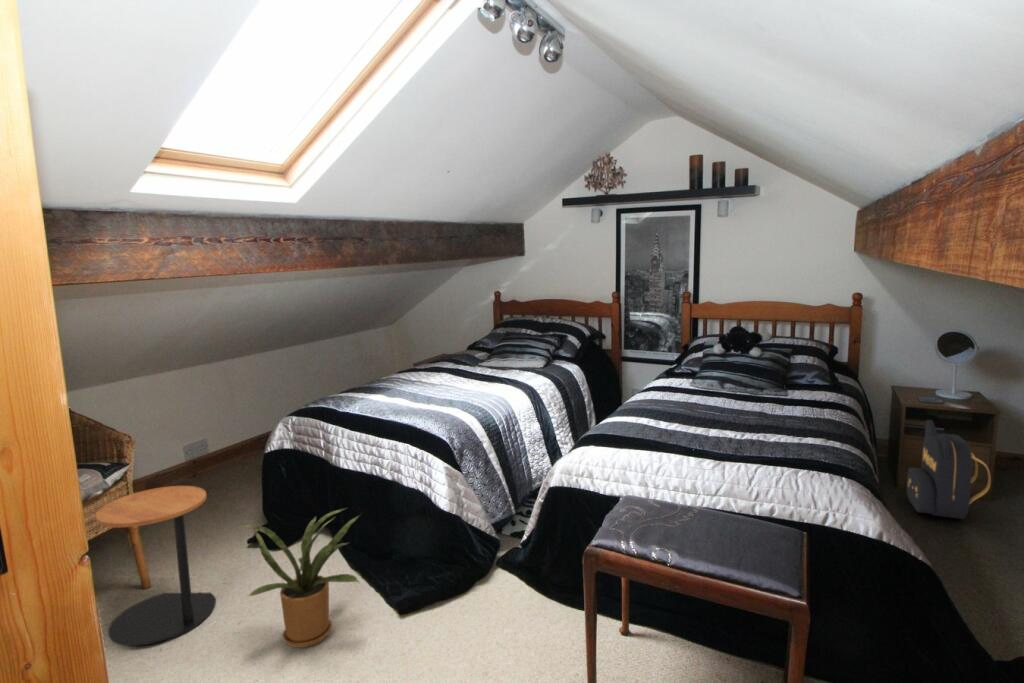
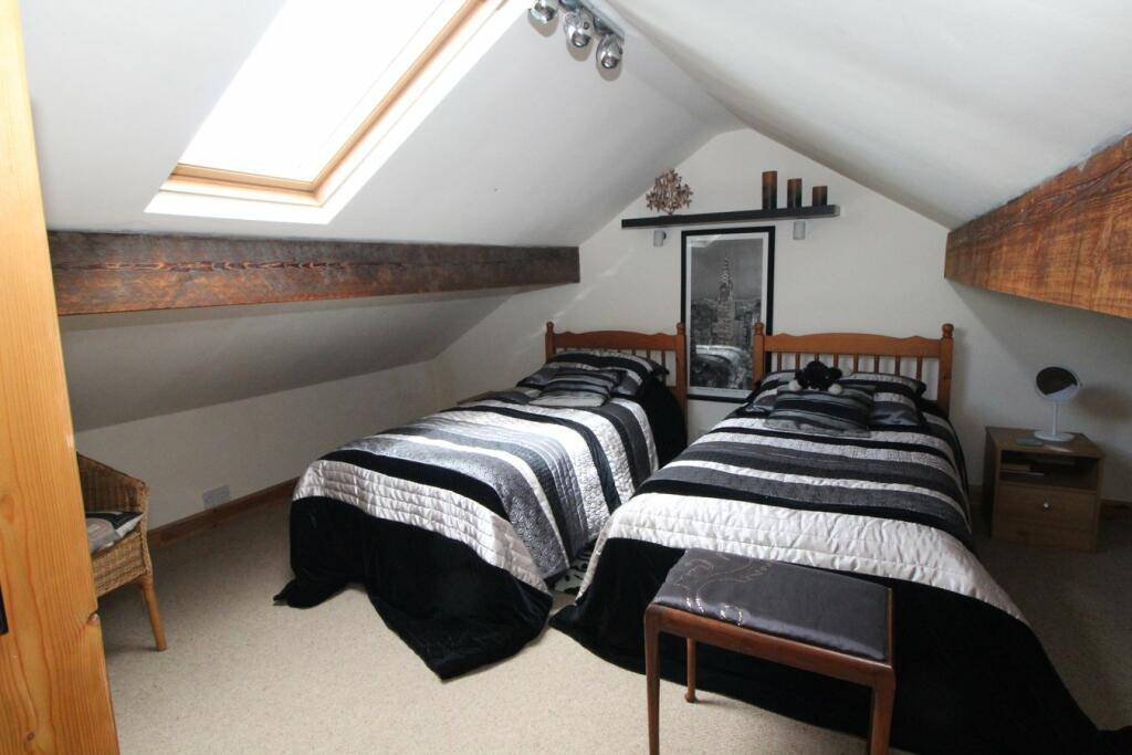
- side table [94,485,217,647]
- backpack [906,419,992,520]
- house plant [239,507,361,649]
